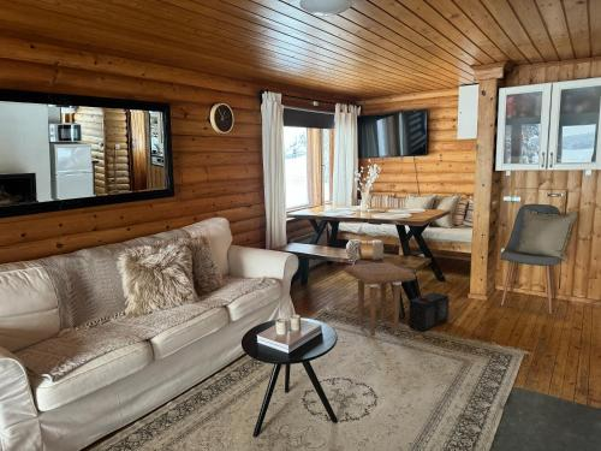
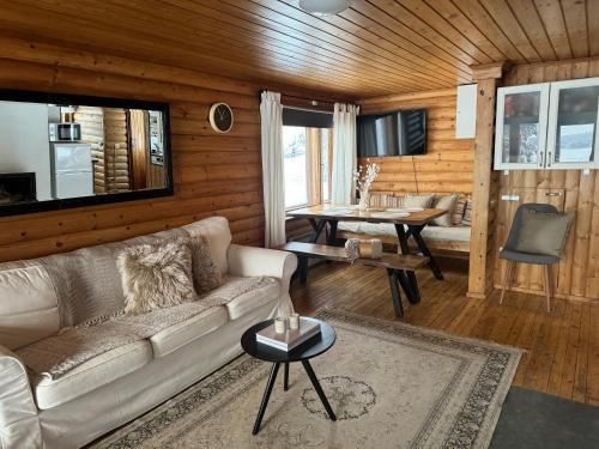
- speaker [407,291,451,333]
- side table [344,261,417,338]
